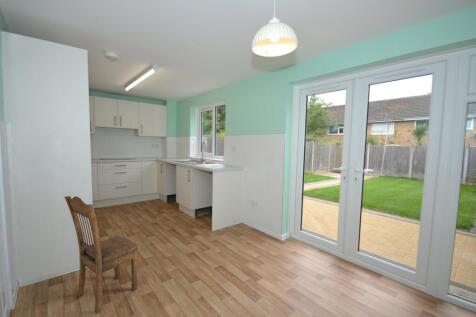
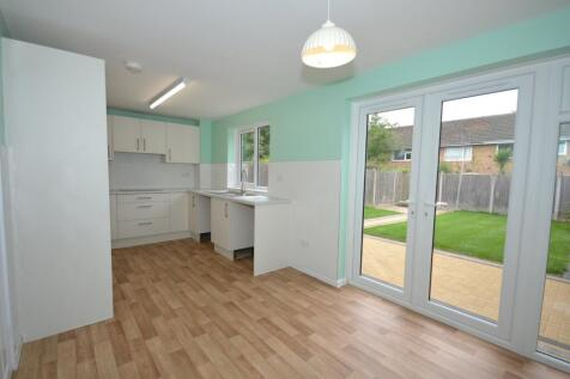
- dining chair [64,195,139,315]
